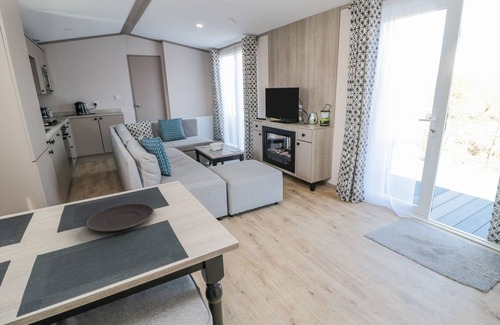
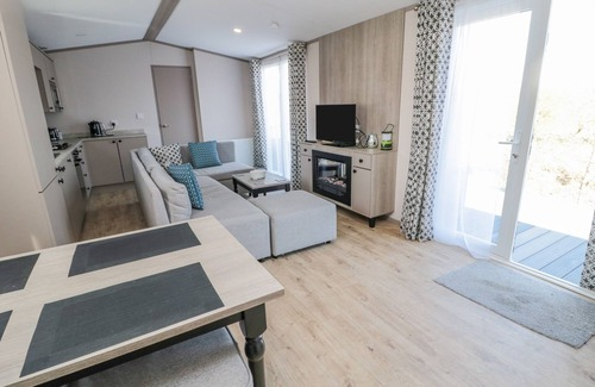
- plate [85,203,155,233]
